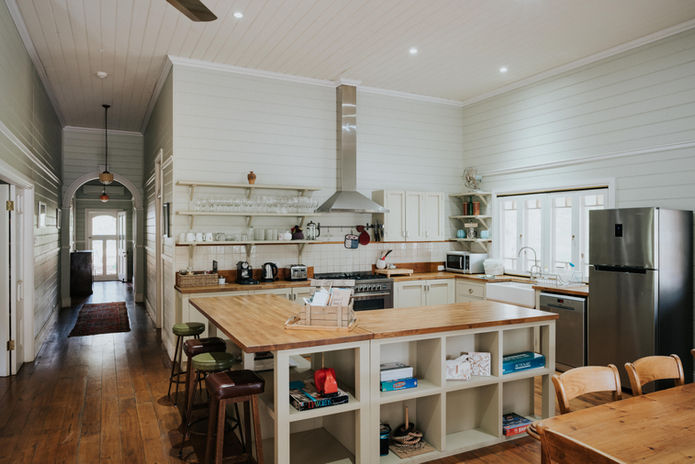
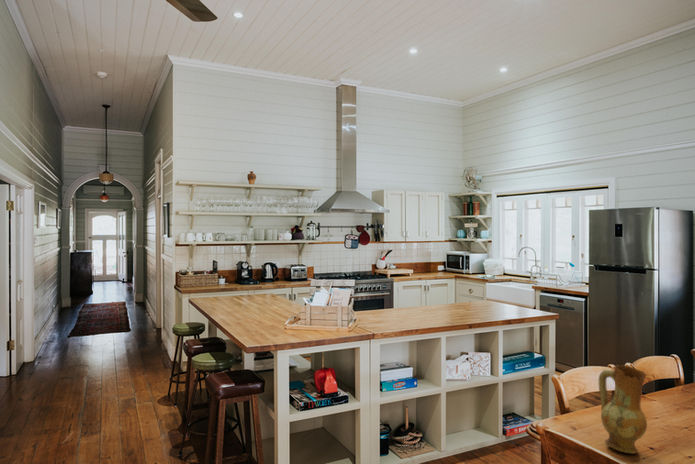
+ ceramic jug [598,364,648,455]
